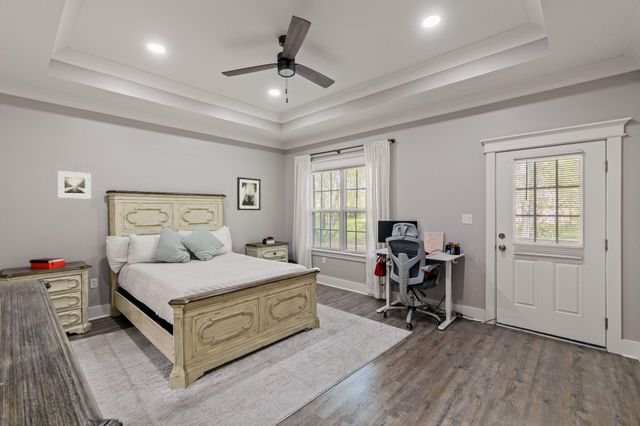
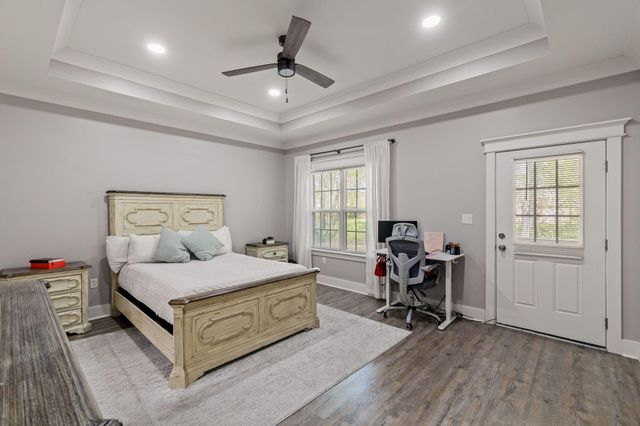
- wall art [236,176,262,211]
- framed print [57,170,92,200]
